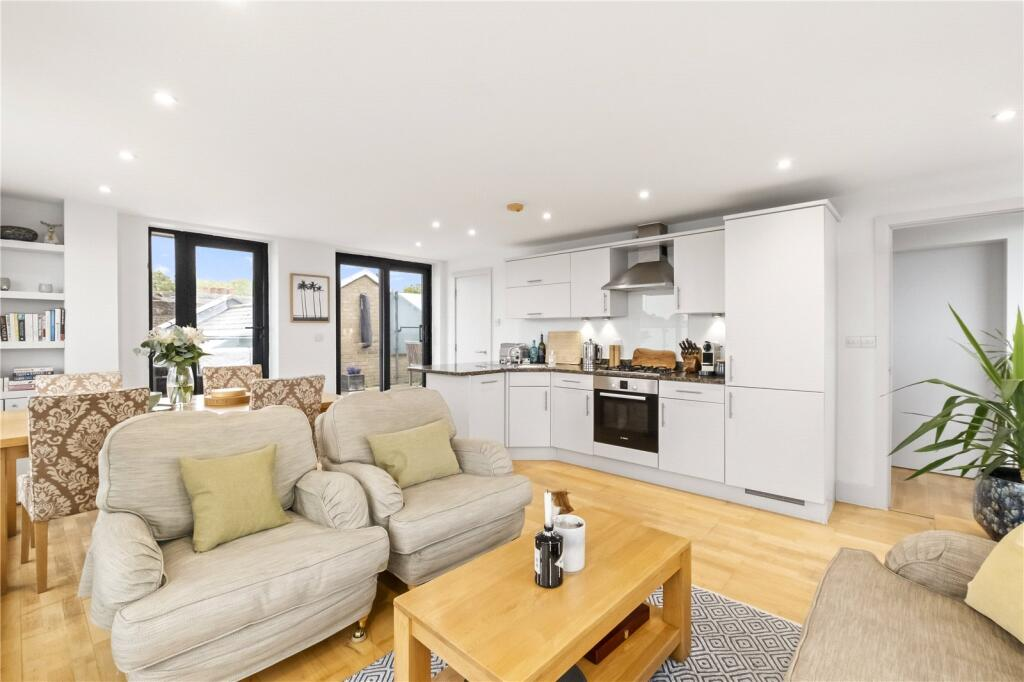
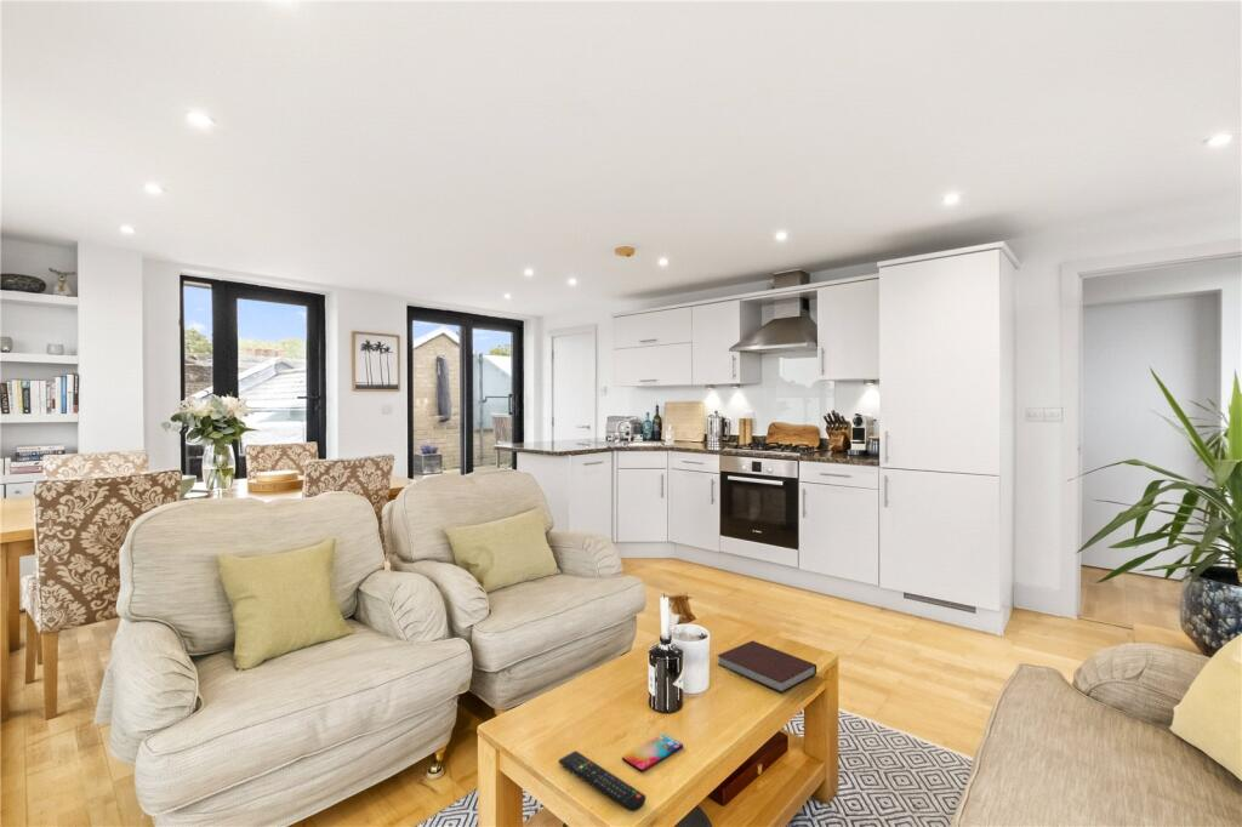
+ notebook [716,639,817,694]
+ remote control [558,749,646,812]
+ smartphone [621,732,684,772]
